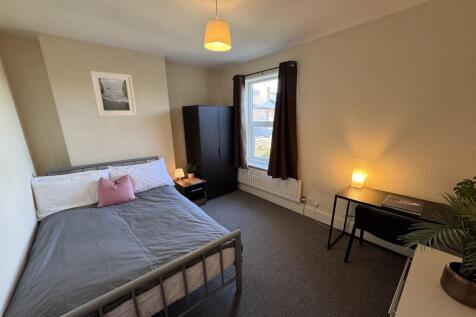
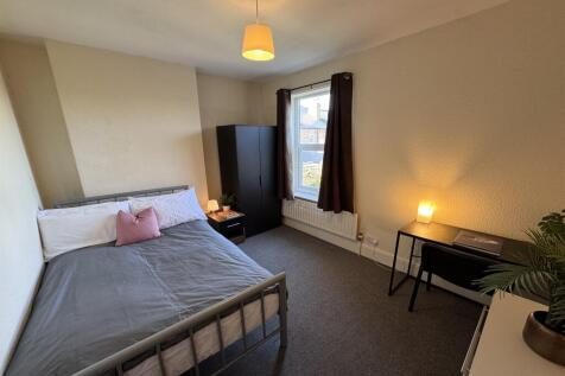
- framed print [89,70,137,118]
